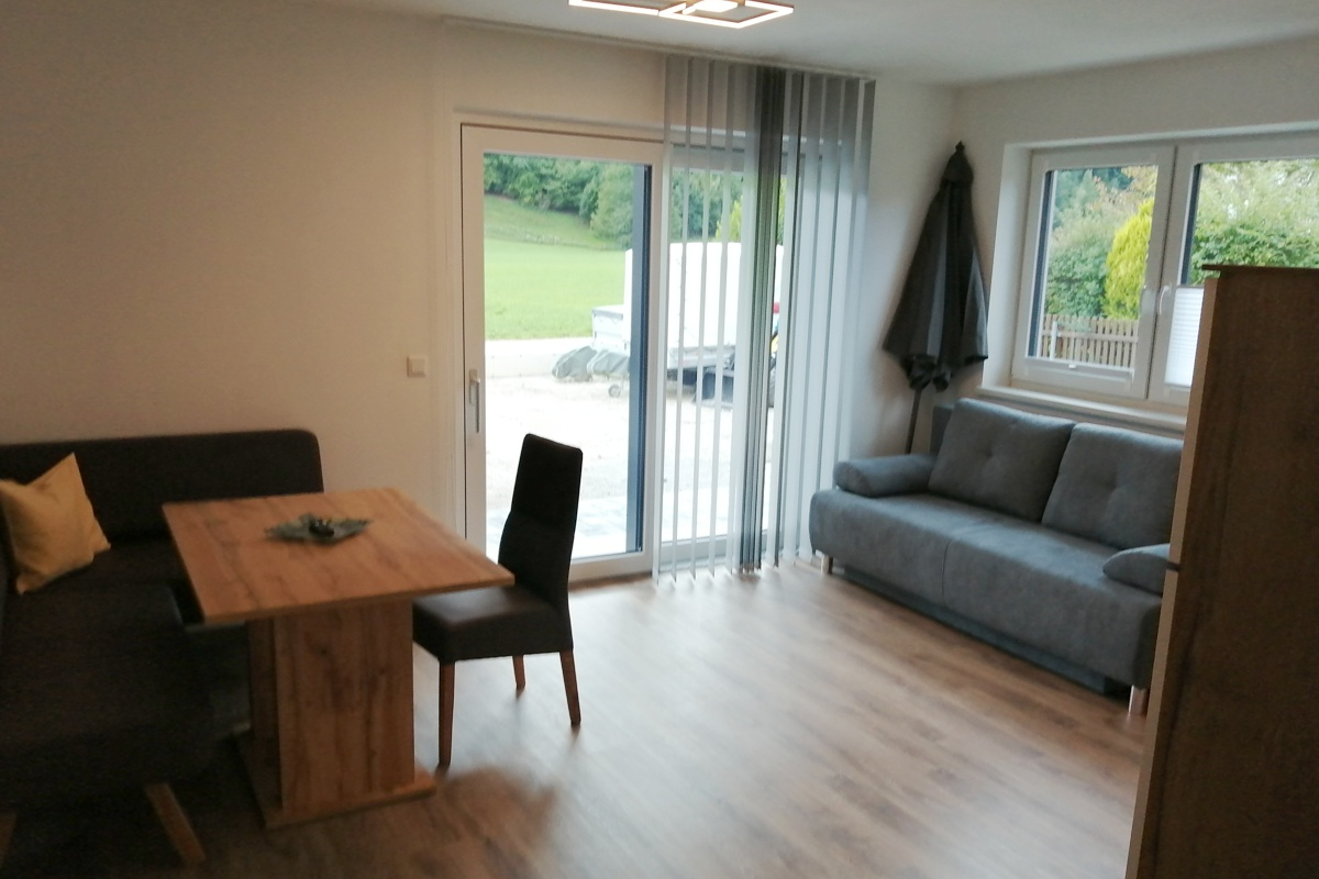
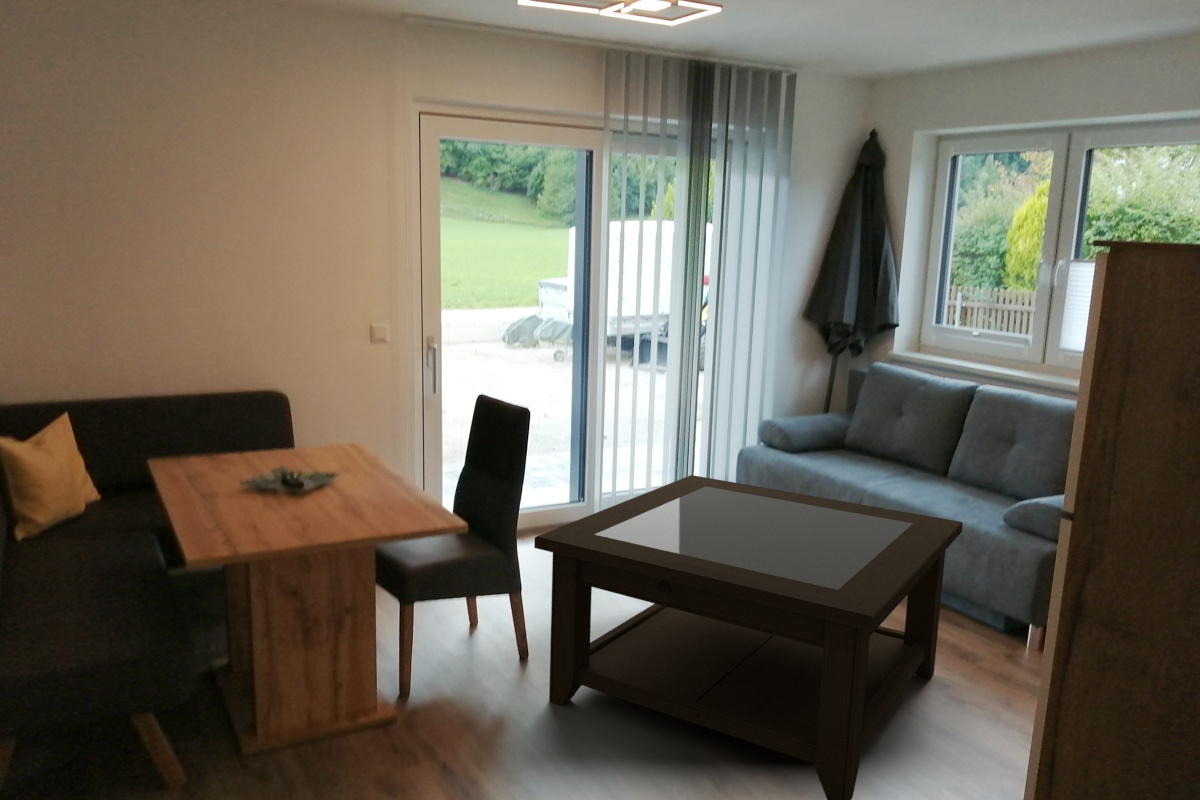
+ coffee table [533,474,964,800]
